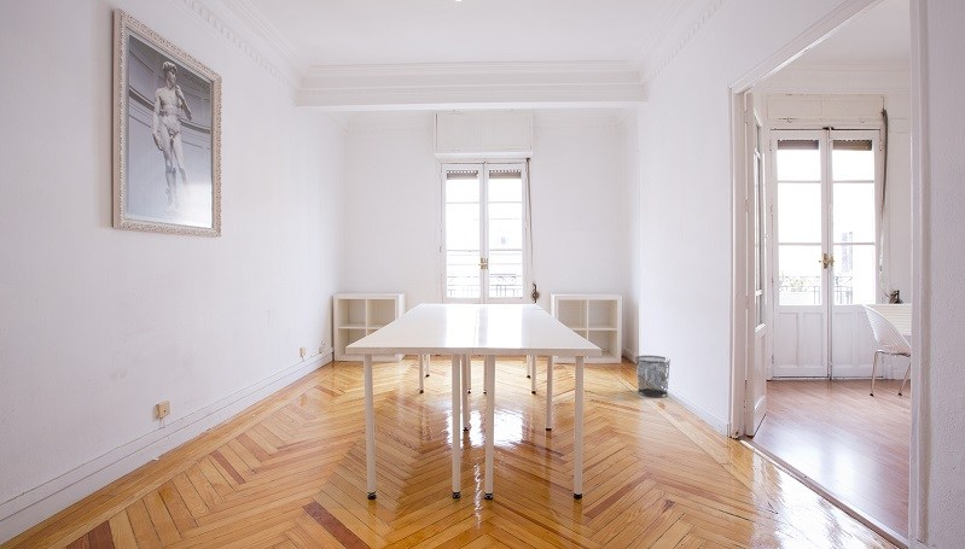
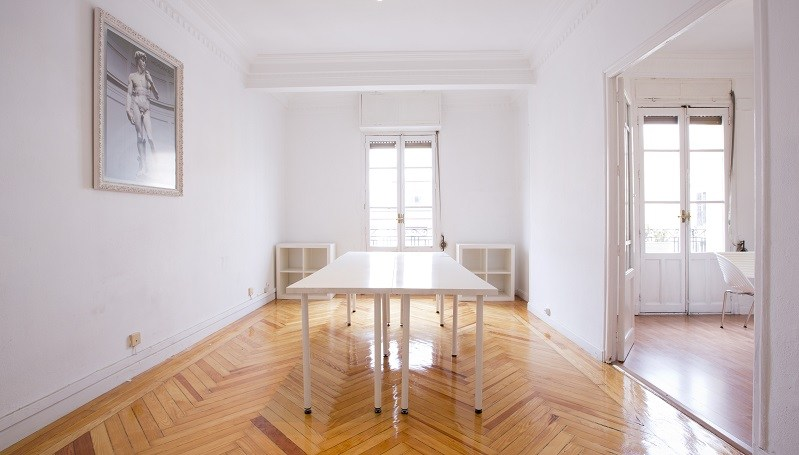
- waste bin [634,355,672,398]
